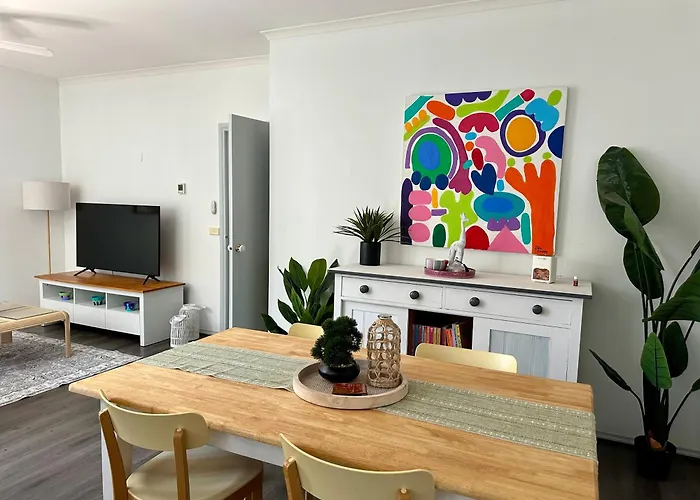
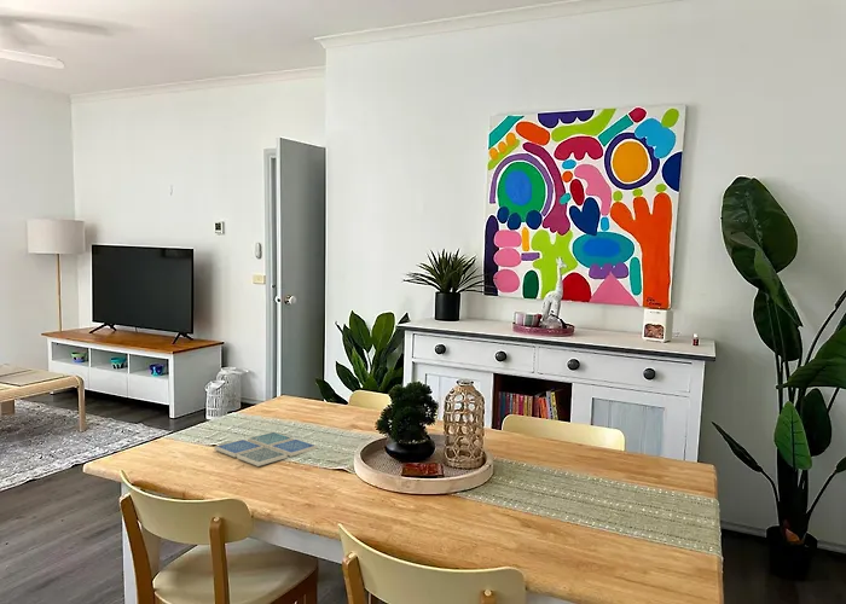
+ drink coaster [214,431,318,467]
